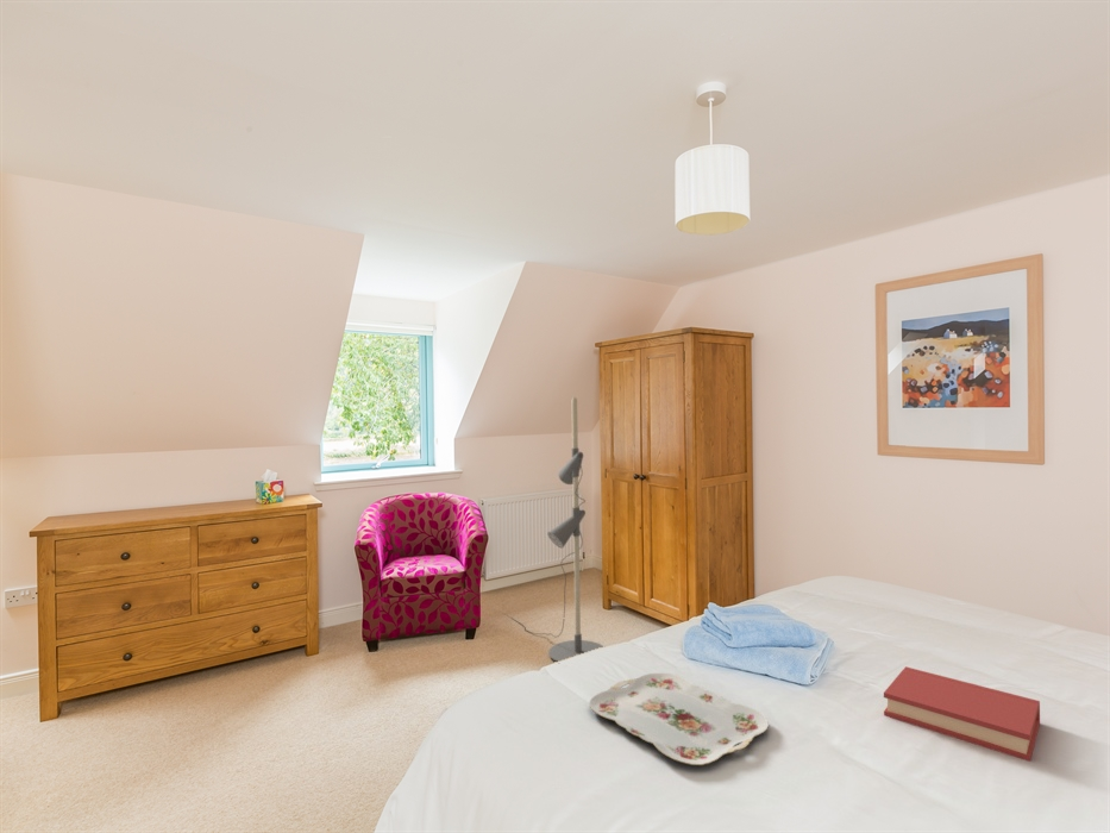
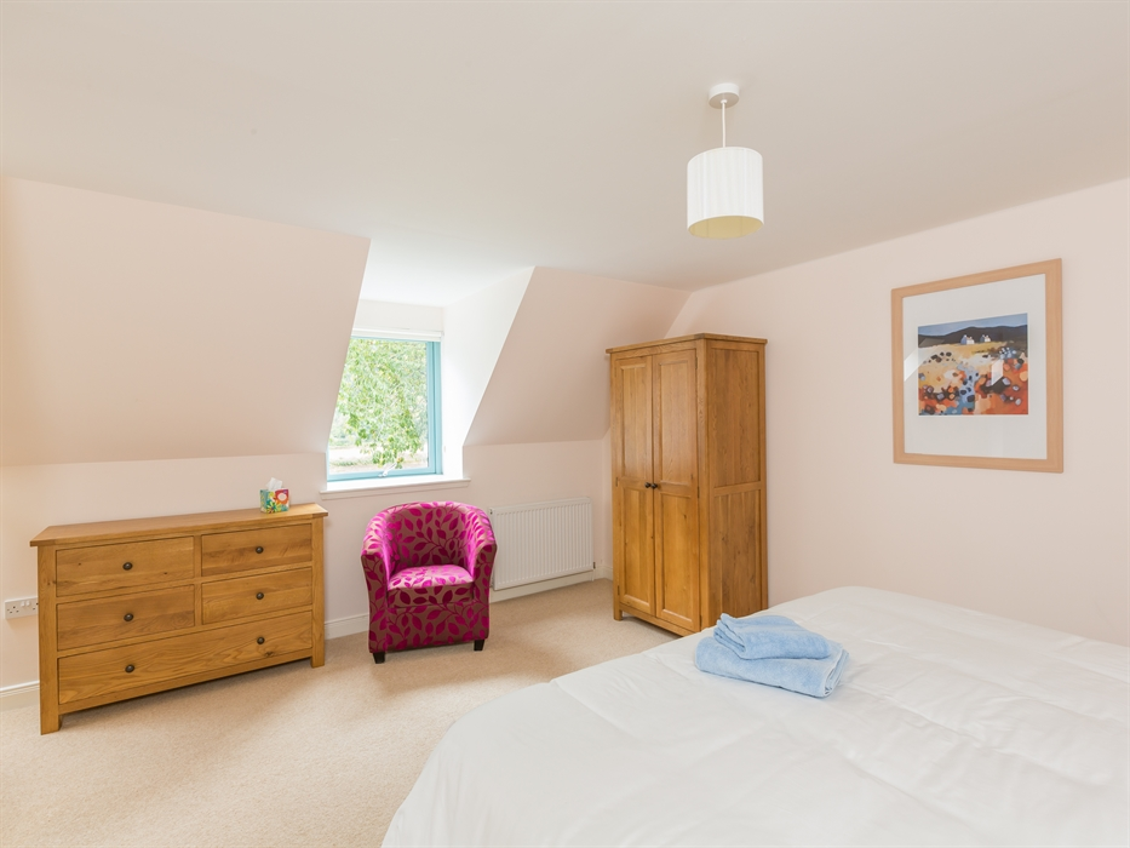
- hardback book [883,665,1041,763]
- floor lamp [501,396,604,663]
- serving tray [588,672,770,766]
